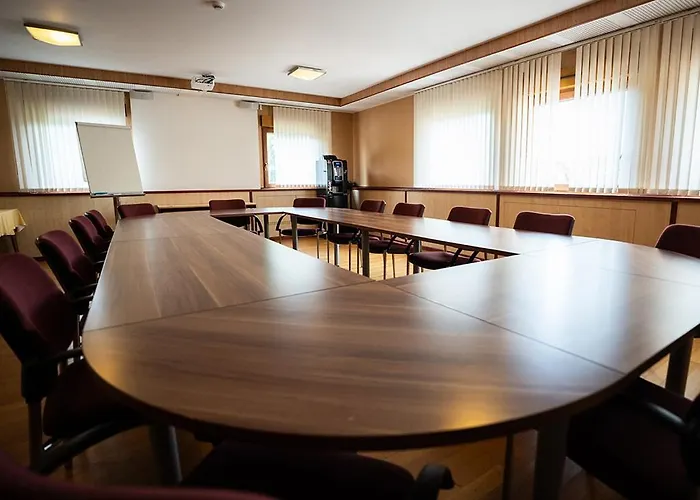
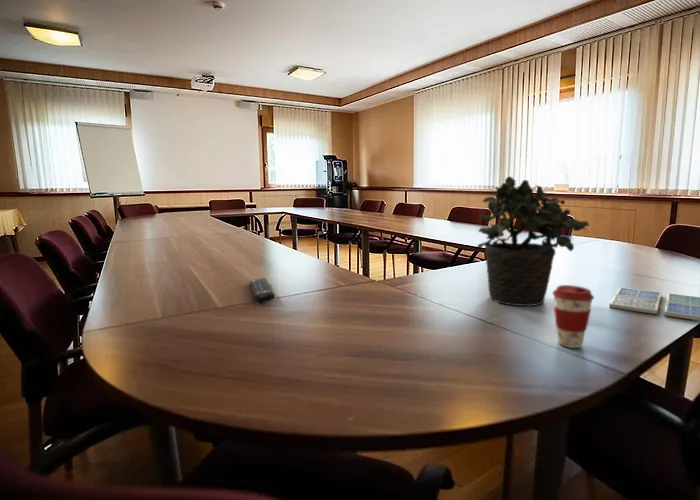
+ remote control [249,277,276,303]
+ potted plant [477,175,590,307]
+ drink coaster [608,286,700,321]
+ coffee cup [551,284,595,349]
